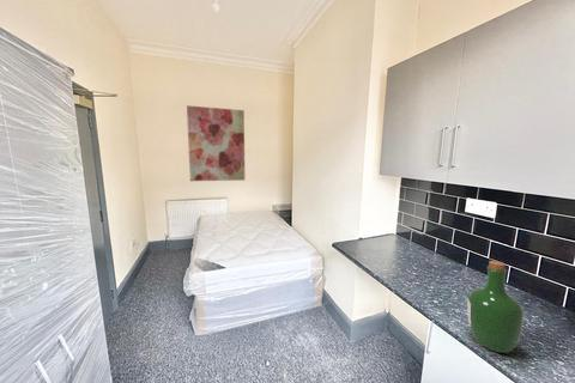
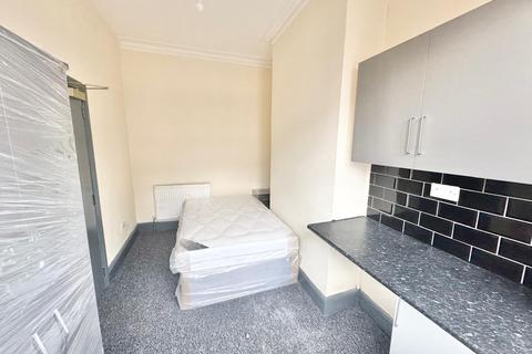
- wall art [186,104,246,182]
- wine bottle [466,260,525,354]
